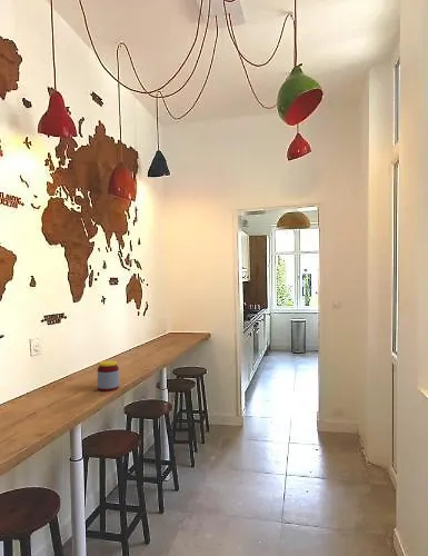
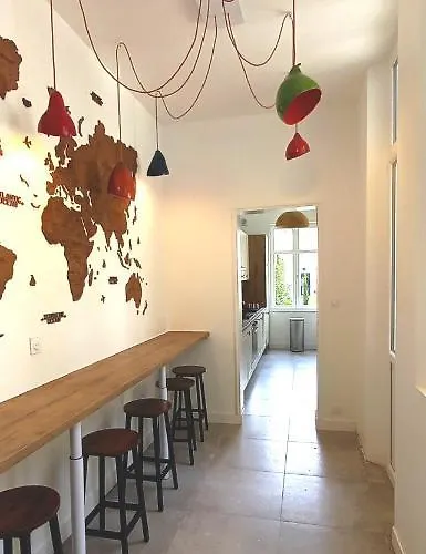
- jar [97,359,120,393]
